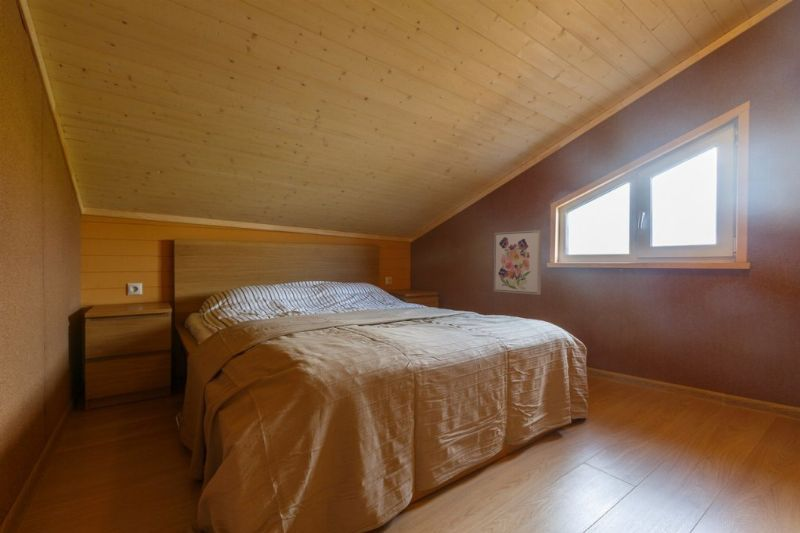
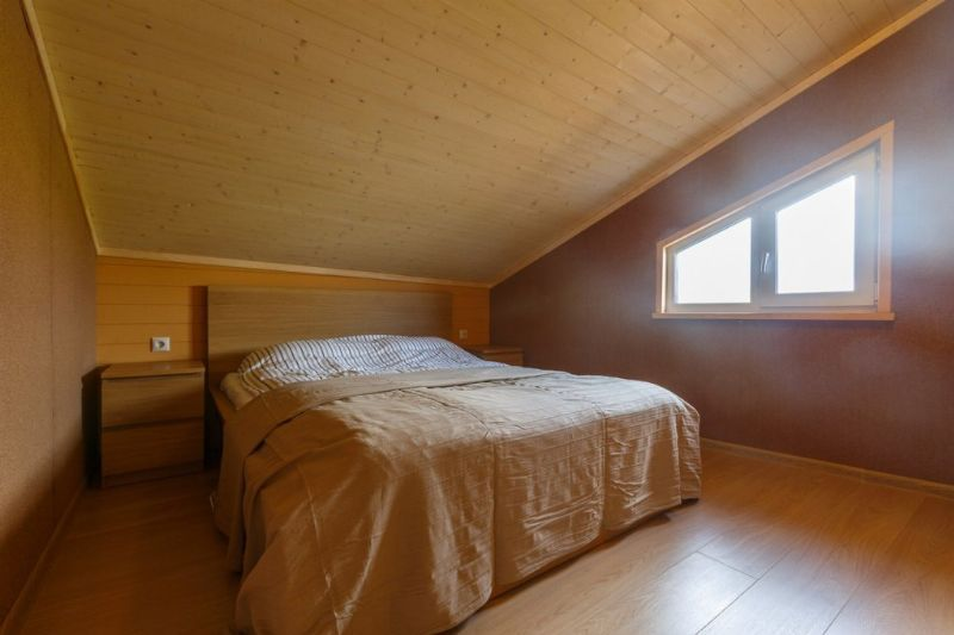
- wall art [493,229,543,296]
